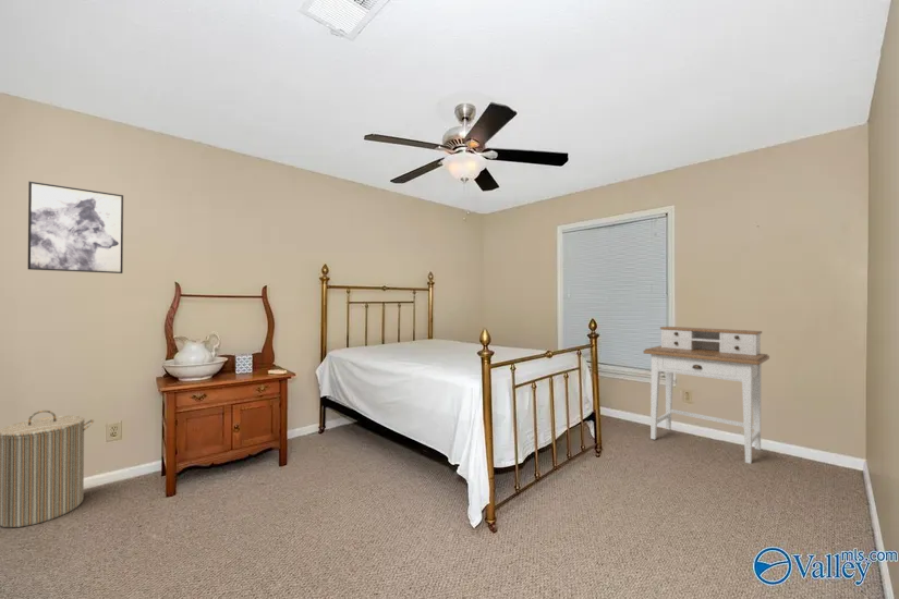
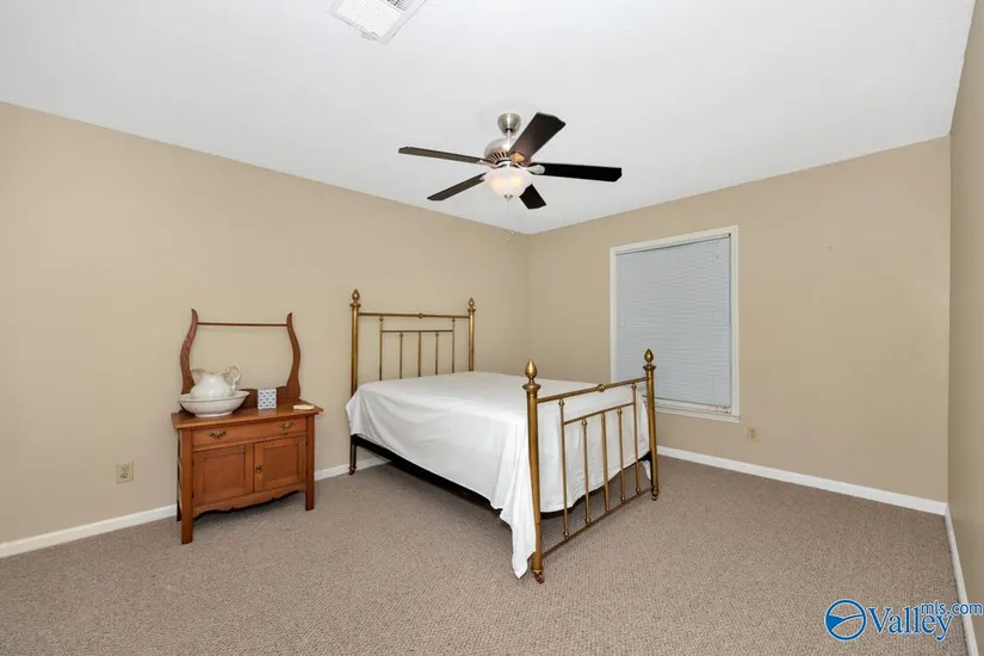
- desk [643,326,770,465]
- wall art [27,180,124,274]
- laundry hamper [0,409,95,528]
